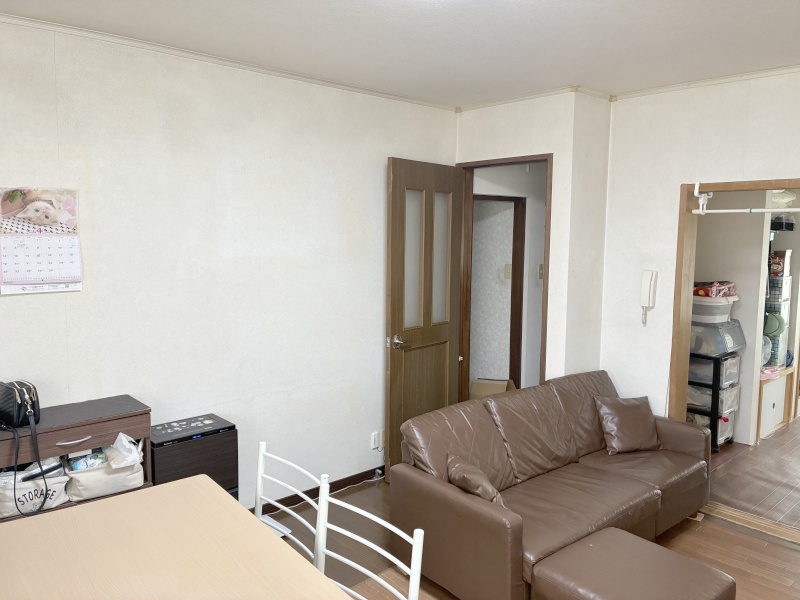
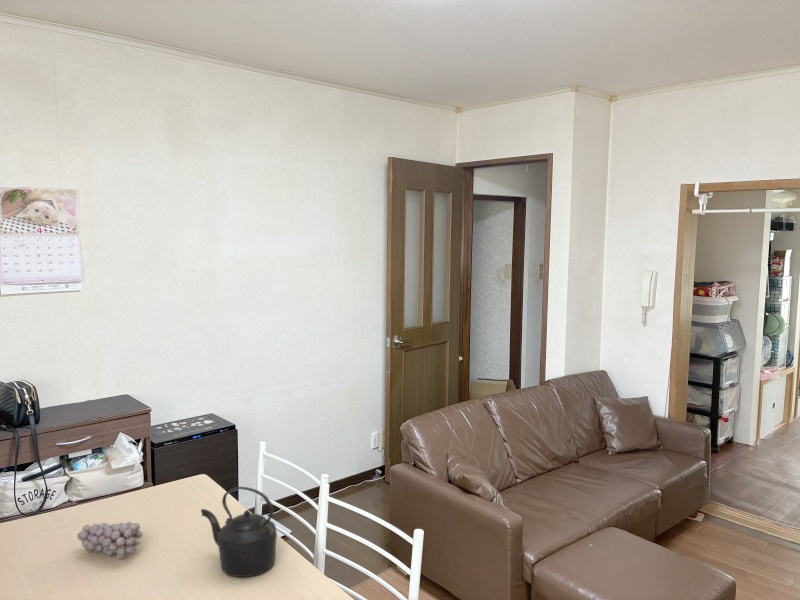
+ fruit [76,521,144,560]
+ kettle [200,486,278,578]
